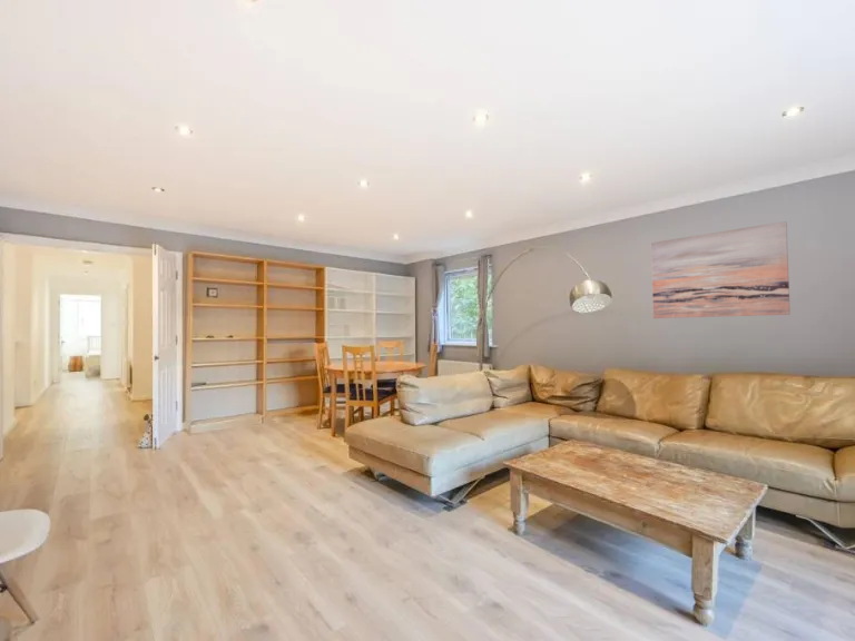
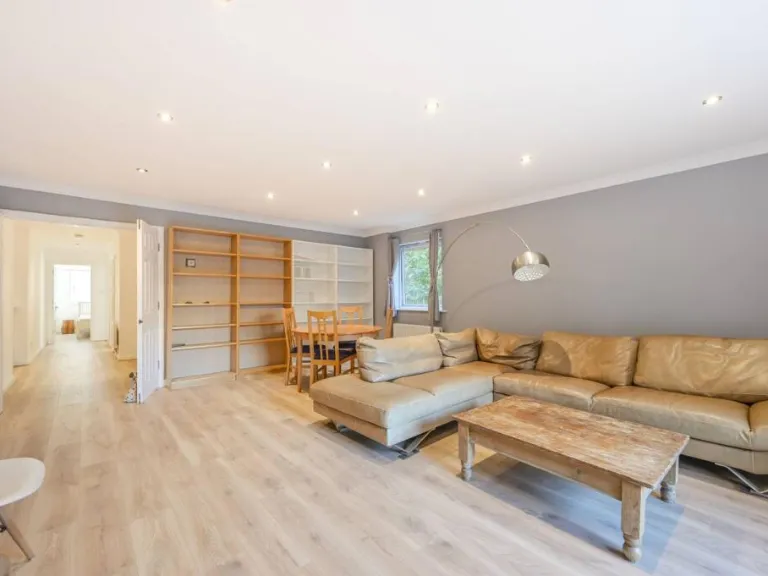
- wall art [650,220,792,319]
